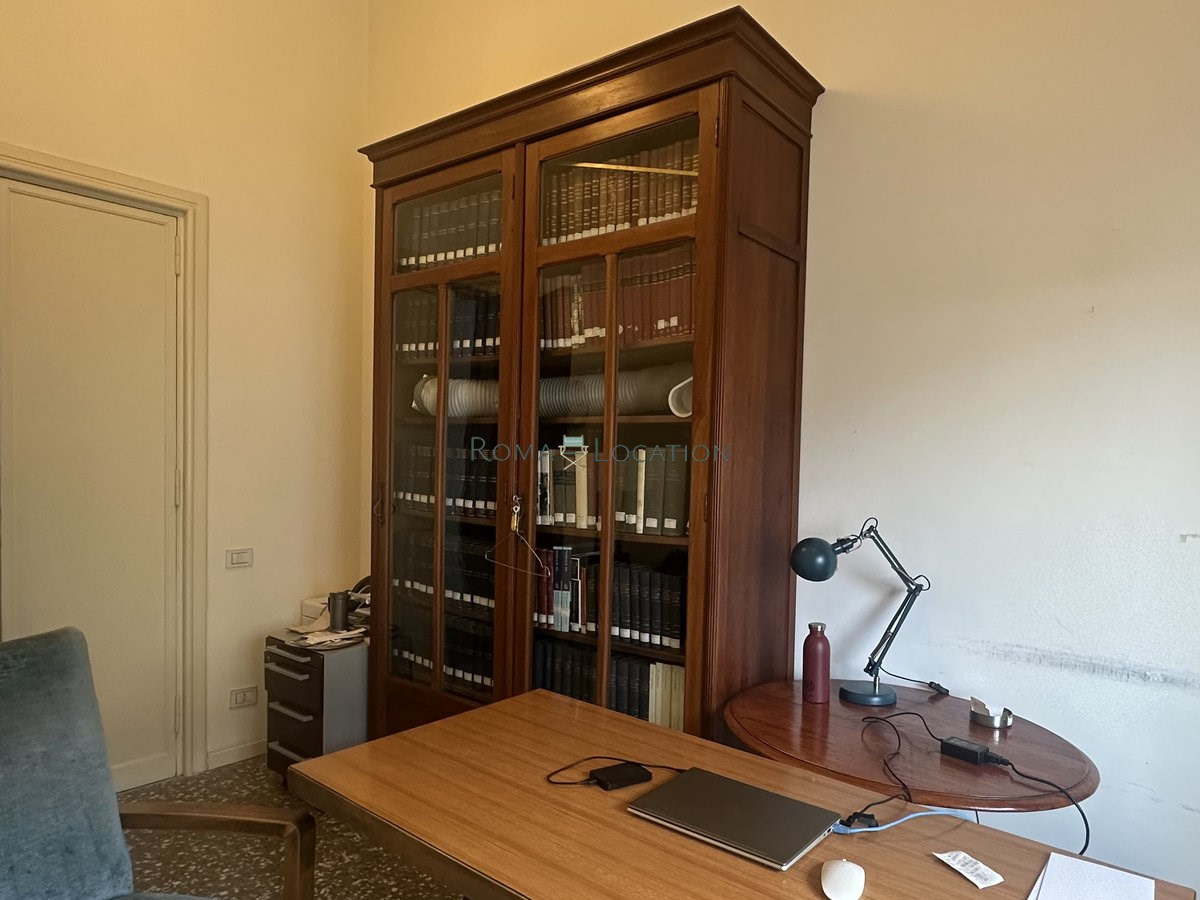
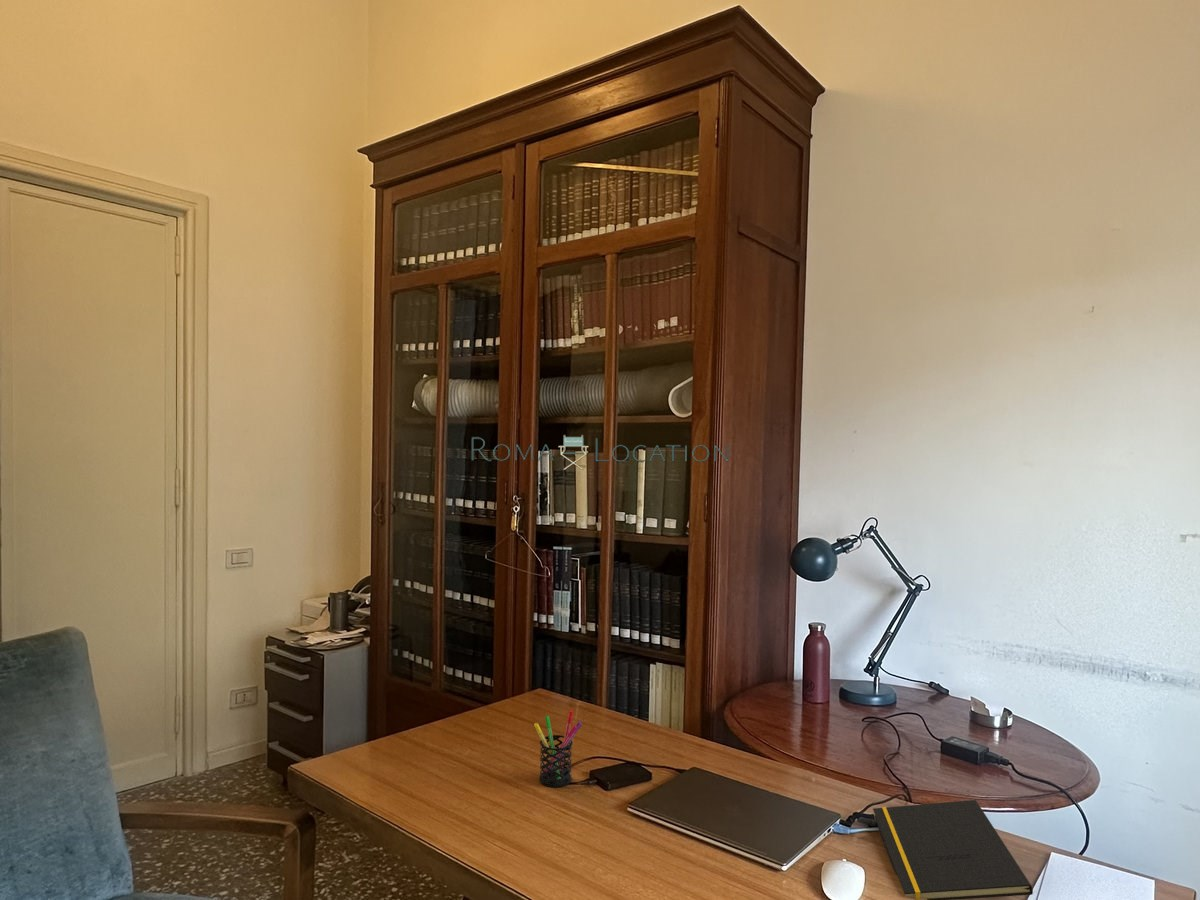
+ pen holder [533,709,583,788]
+ notepad [872,799,1034,900]
